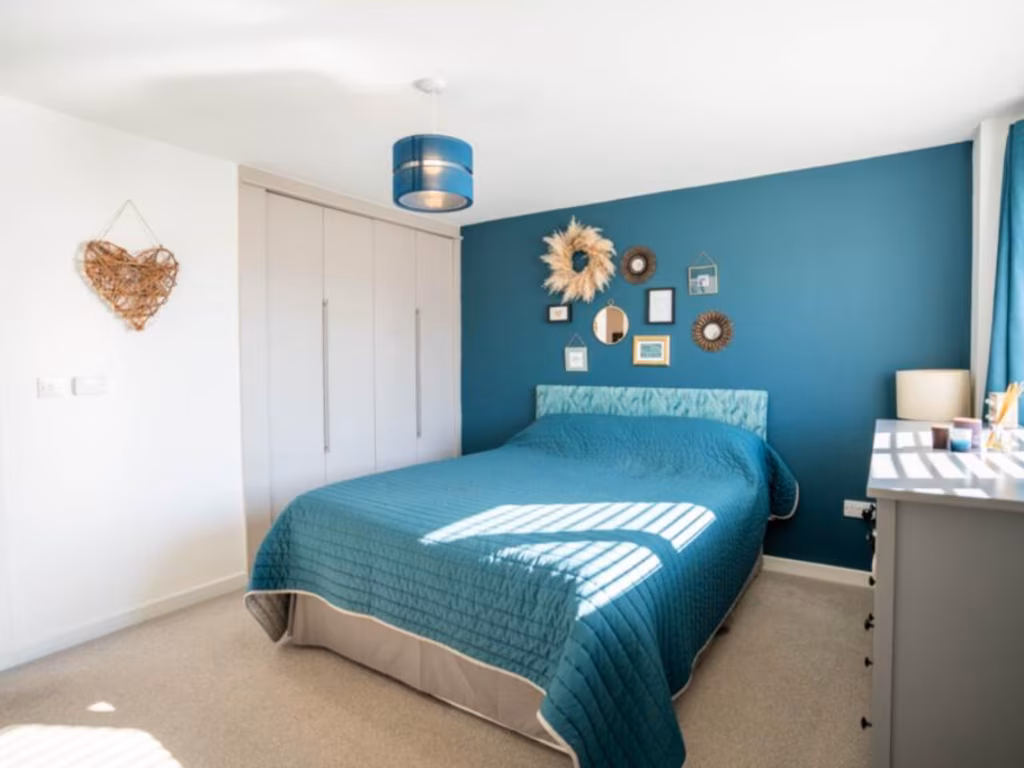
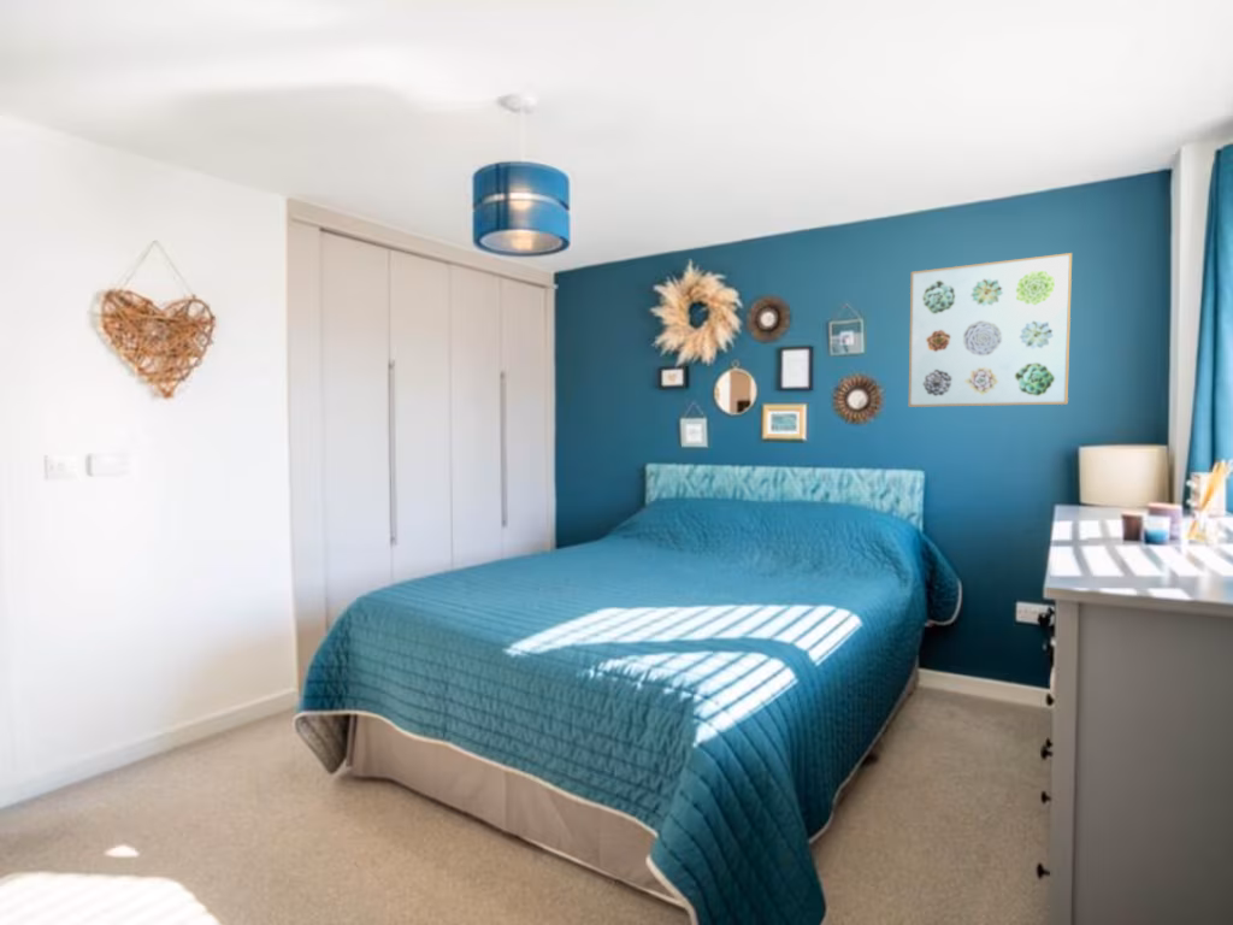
+ wall art [908,252,1073,408]
